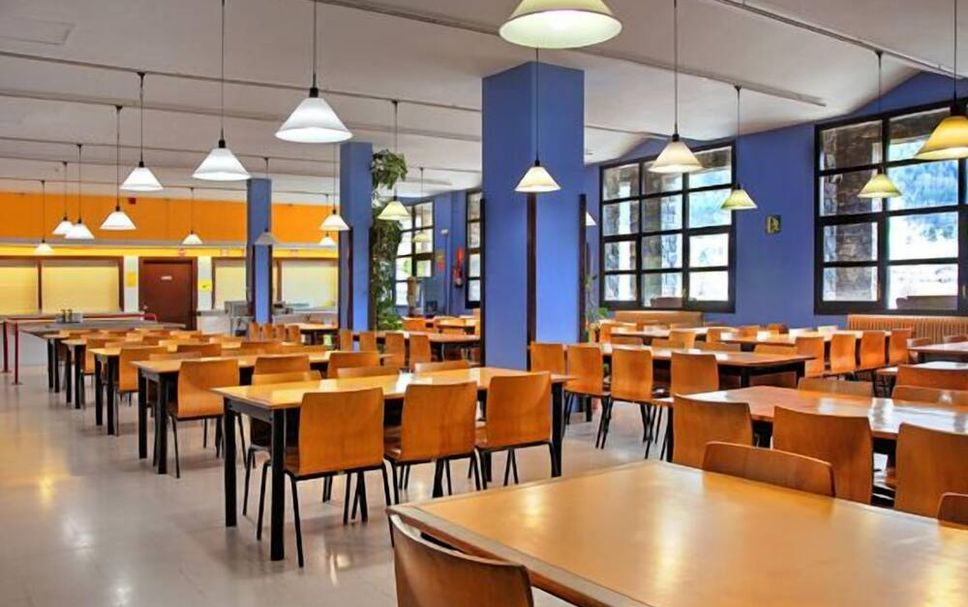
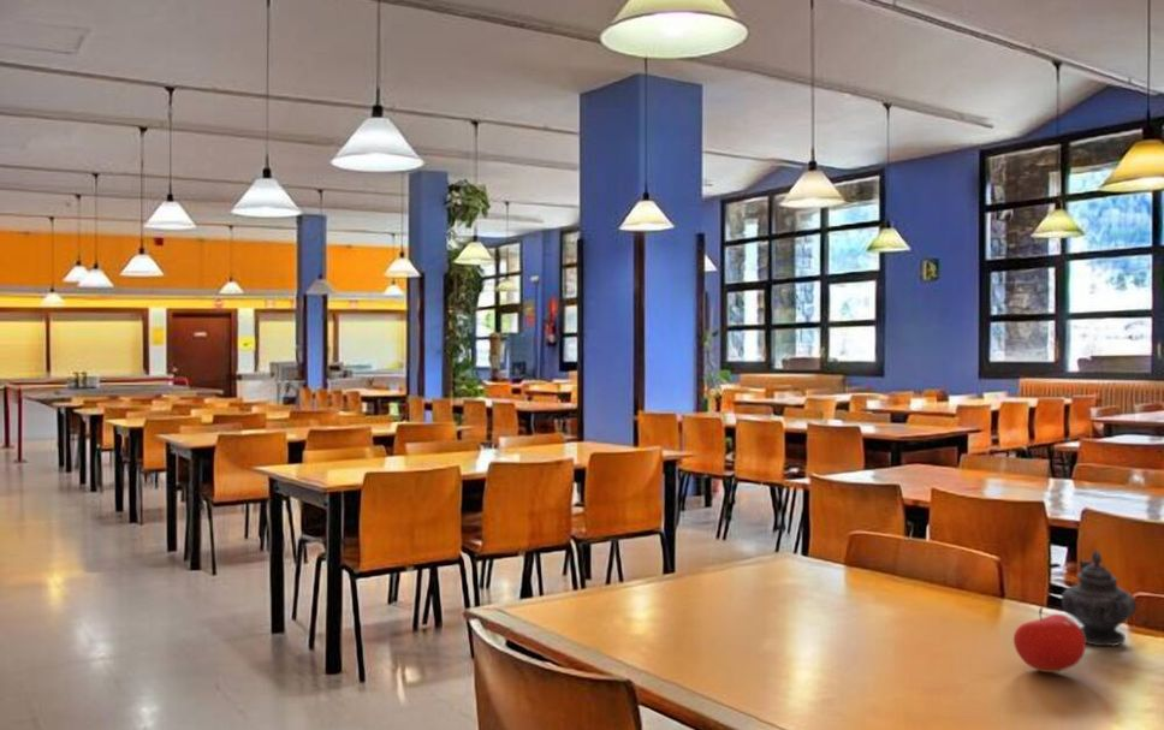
+ teapot [1061,548,1138,647]
+ fruit [1012,606,1086,673]
